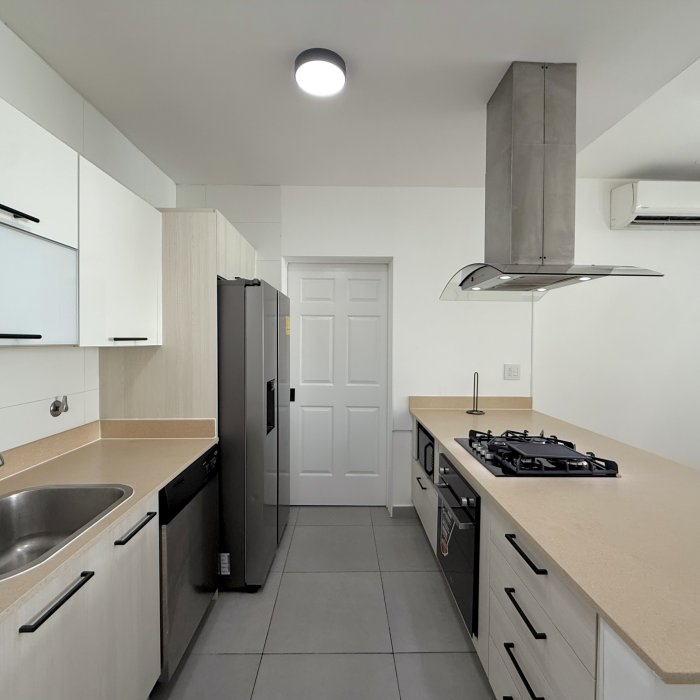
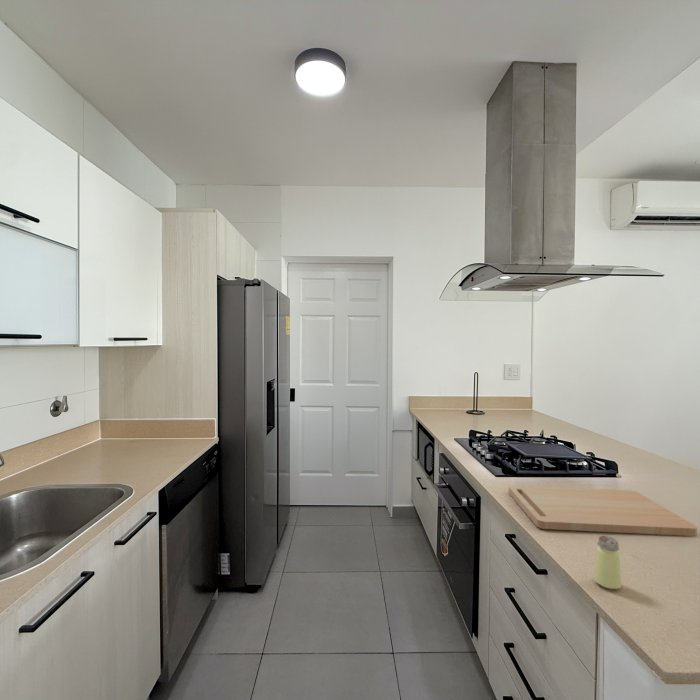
+ saltshaker [593,535,622,590]
+ cutting board [508,485,698,537]
